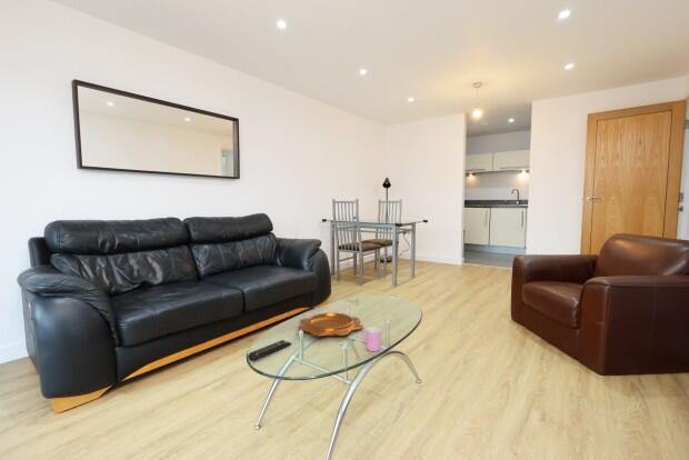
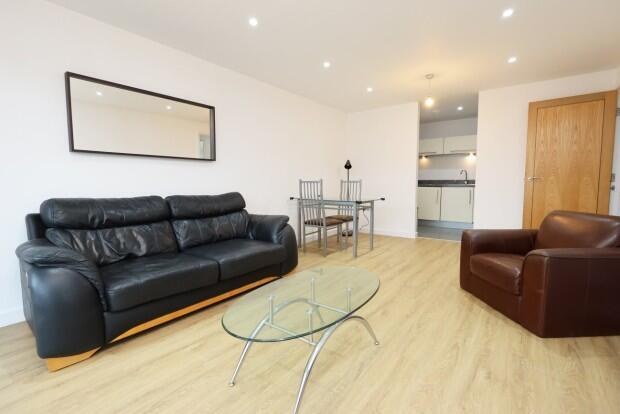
- cup [361,326,382,352]
- remote control [247,339,292,362]
- decorative bowl [297,311,365,337]
